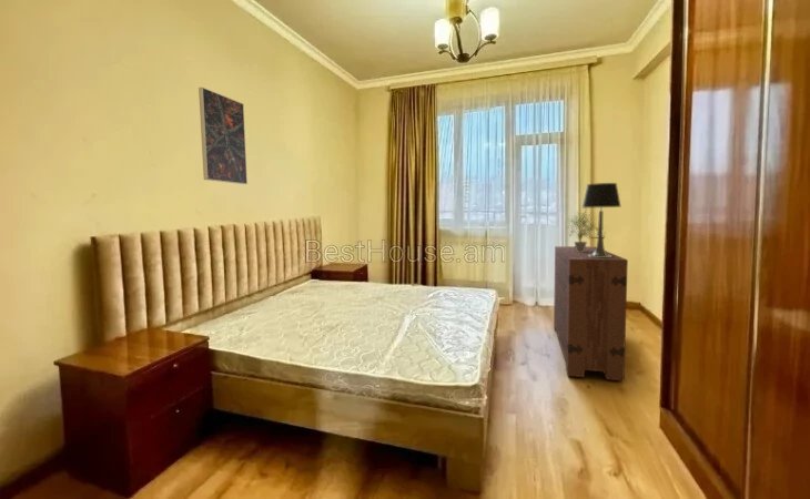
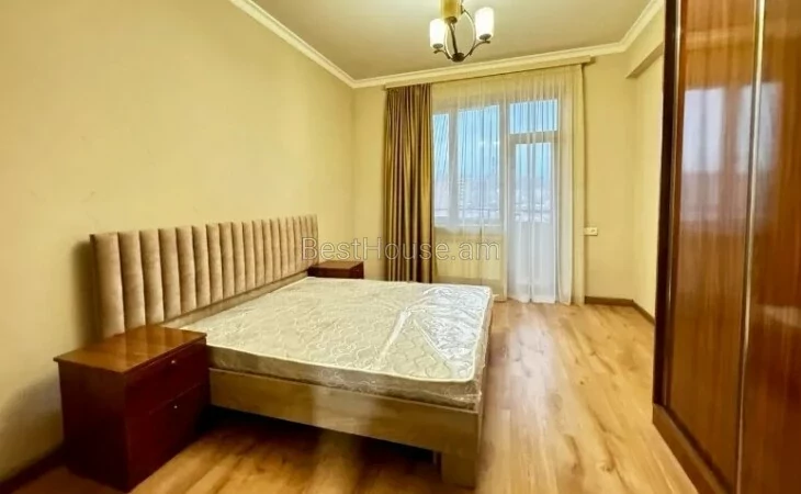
- potted plant [568,207,599,252]
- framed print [198,86,249,185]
- table lamp [581,182,621,257]
- dresser [553,245,629,381]
